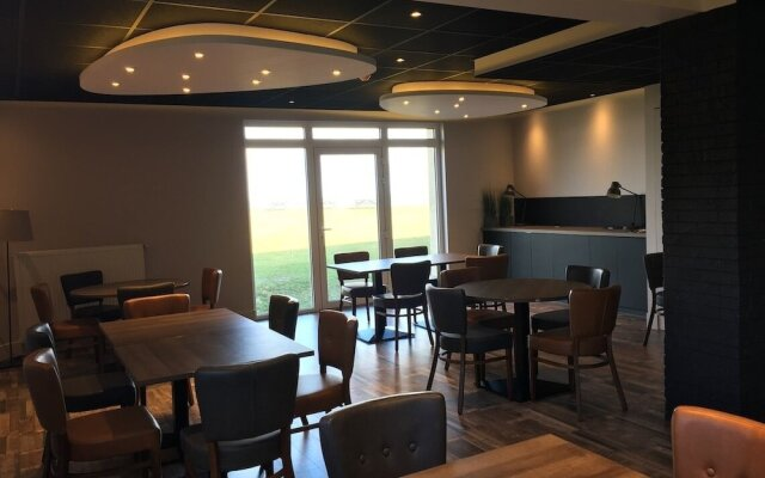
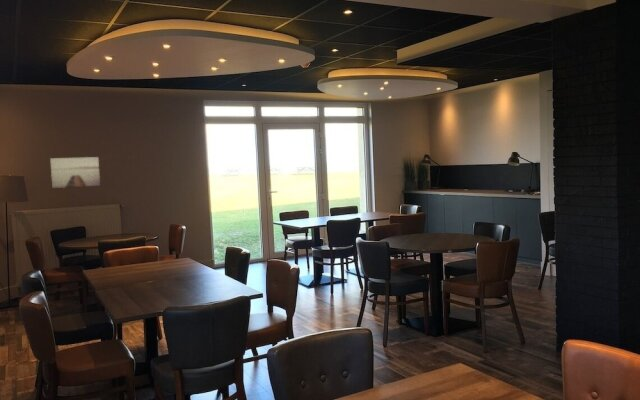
+ wall art [49,156,101,189]
